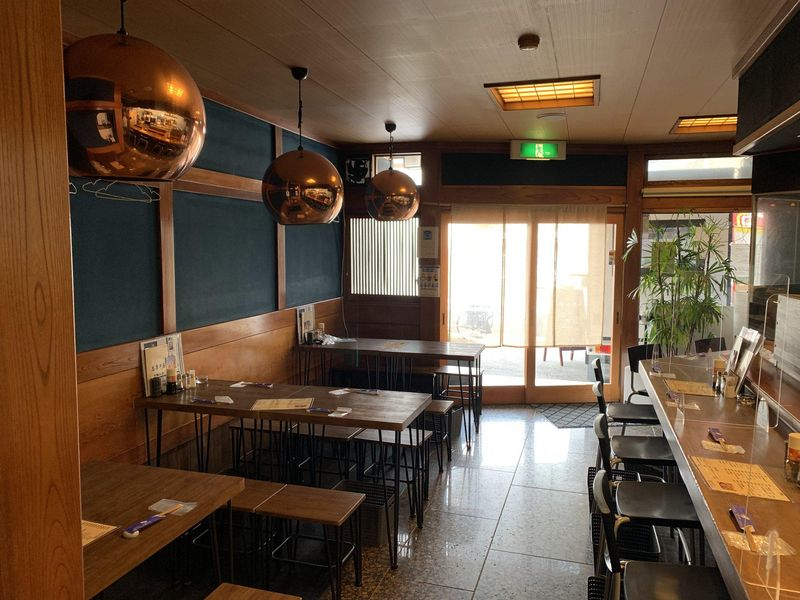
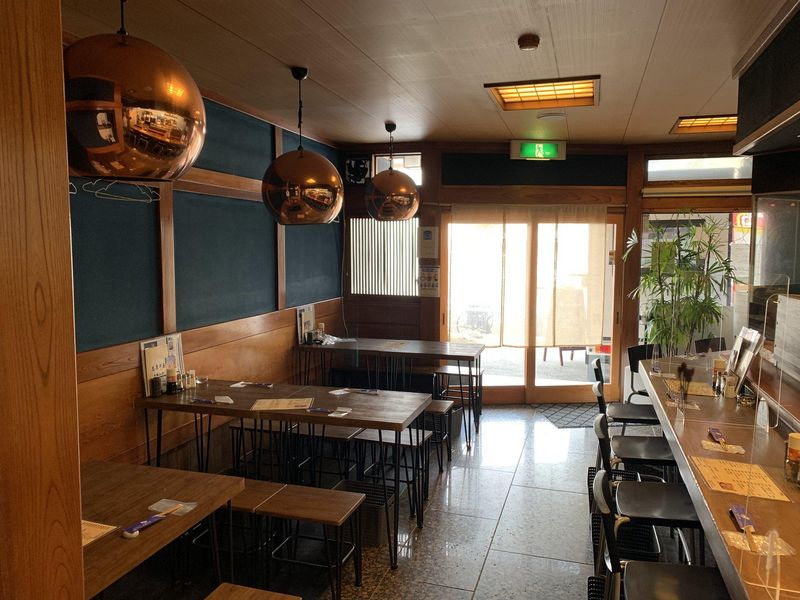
+ utensil holder [676,361,696,402]
